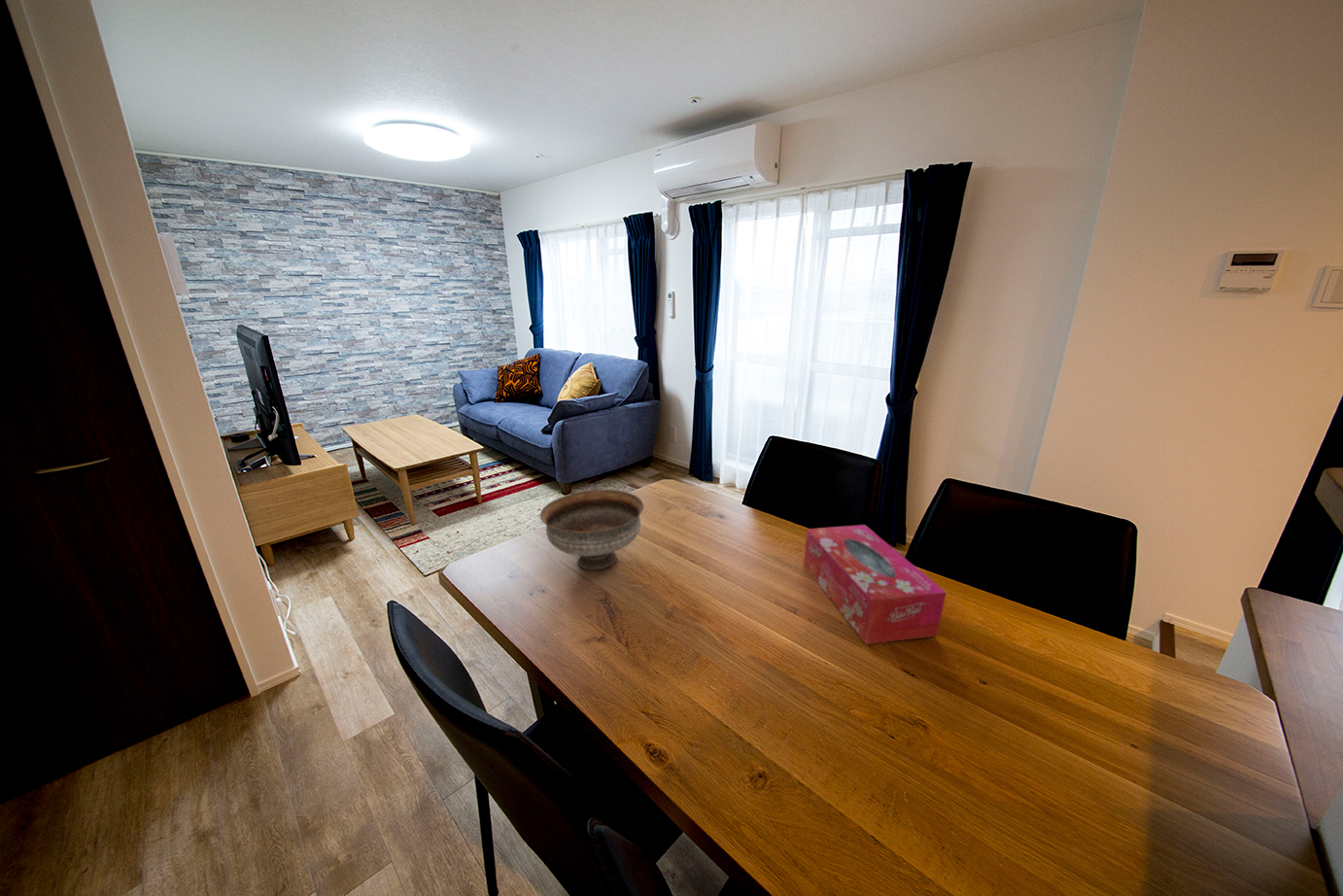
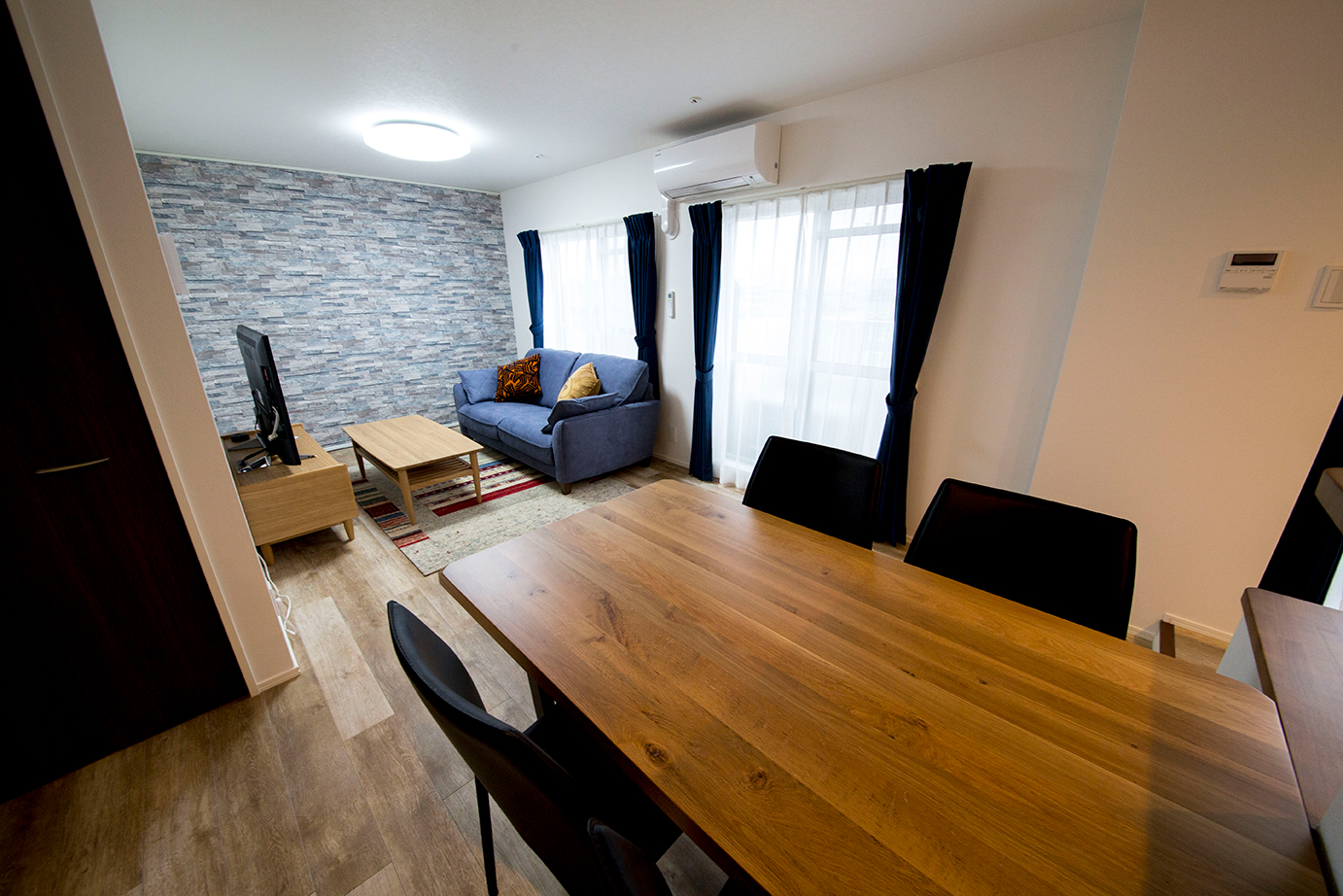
- tissue box [803,524,947,645]
- bowl [539,489,645,570]
